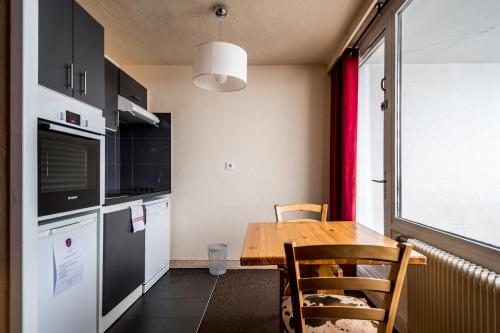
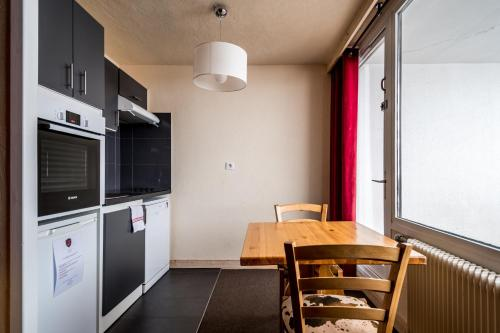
- wastebasket [207,242,229,276]
